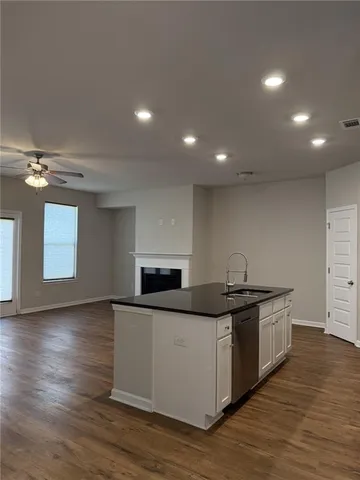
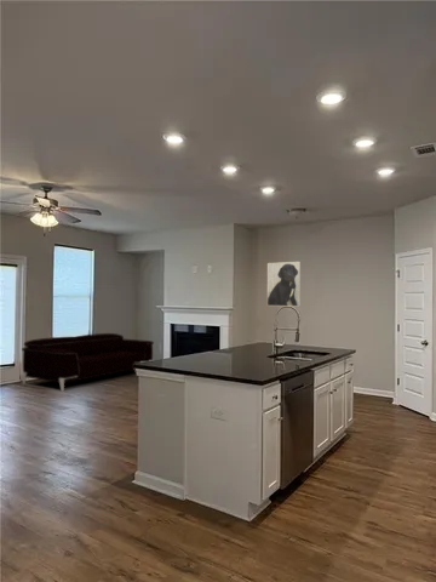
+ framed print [266,261,302,308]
+ sofa [21,332,155,392]
